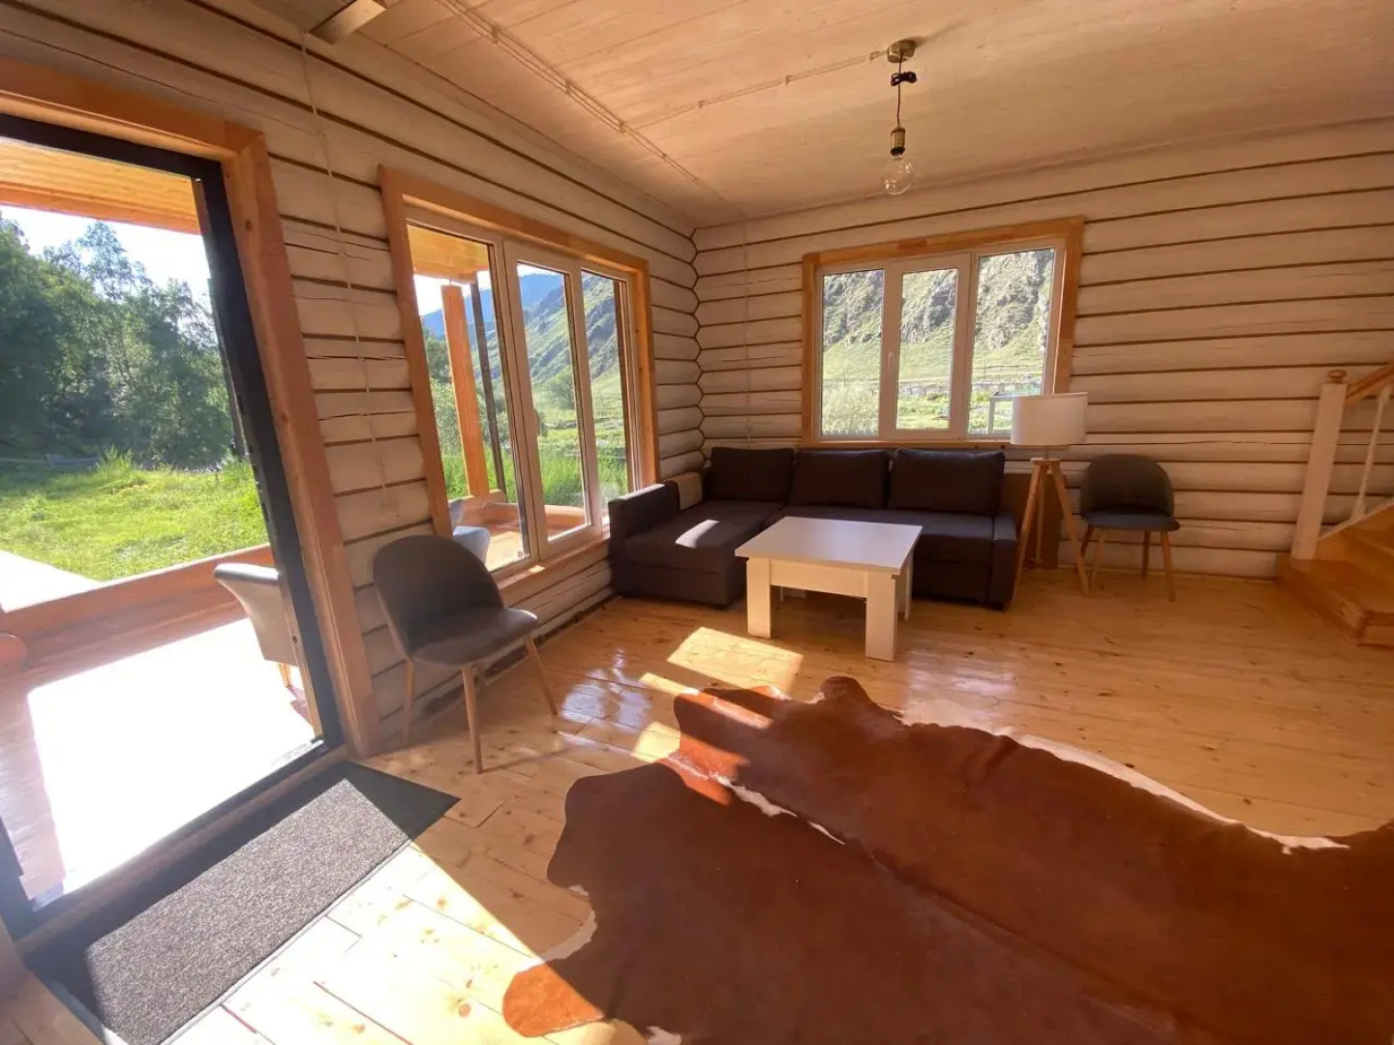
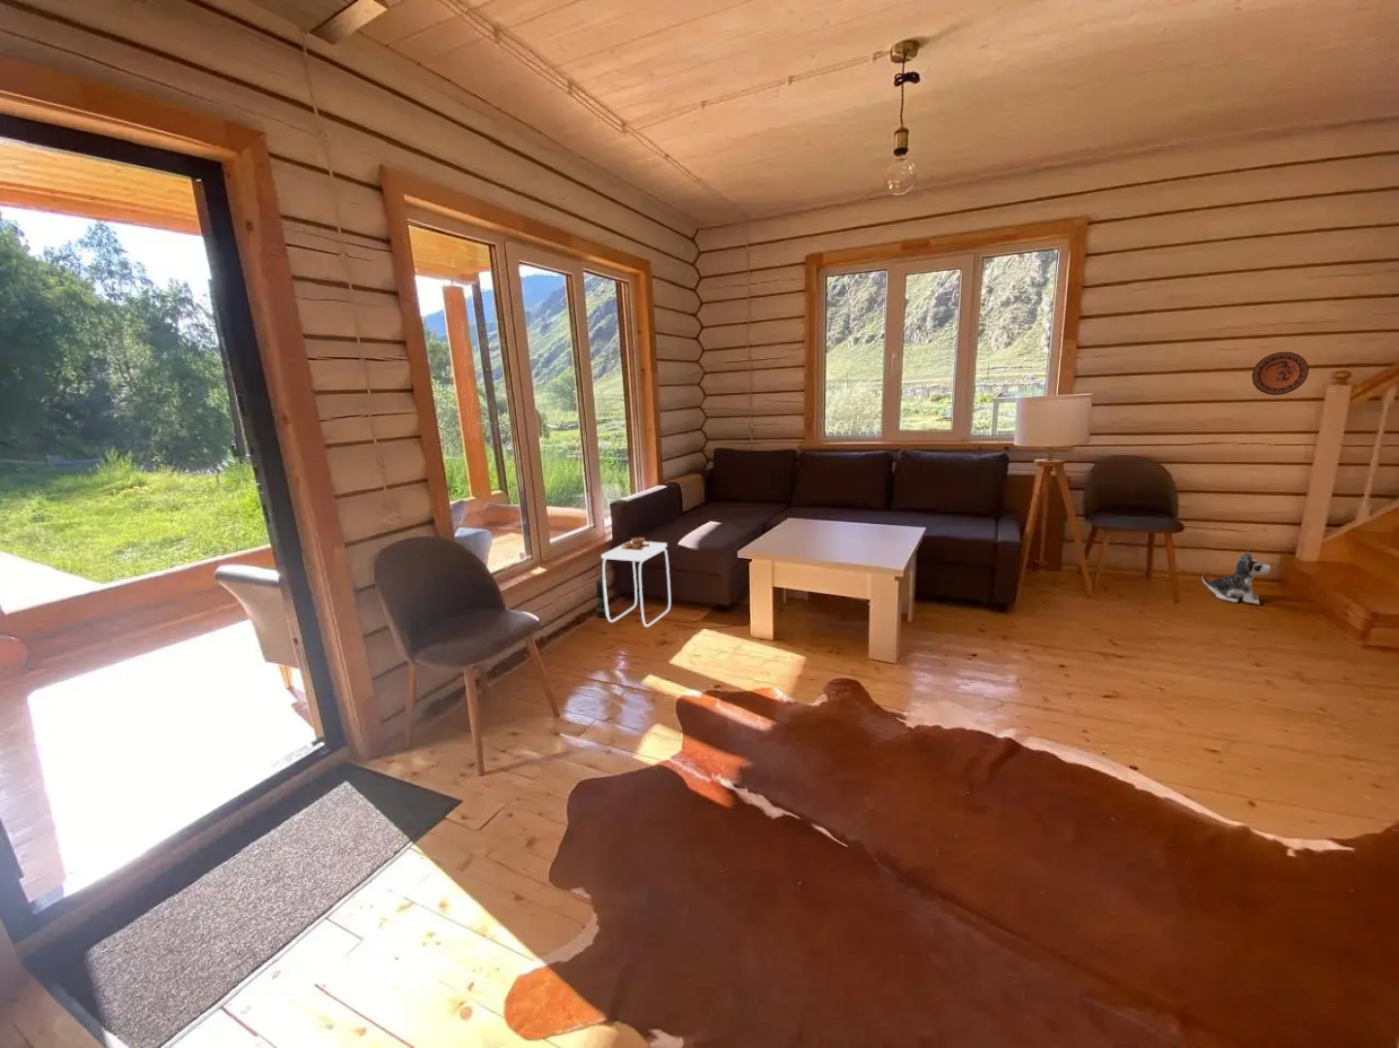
+ plush toy [1201,549,1271,605]
+ decorative plate [1251,351,1310,396]
+ side table [600,536,671,627]
+ lantern [595,568,612,619]
